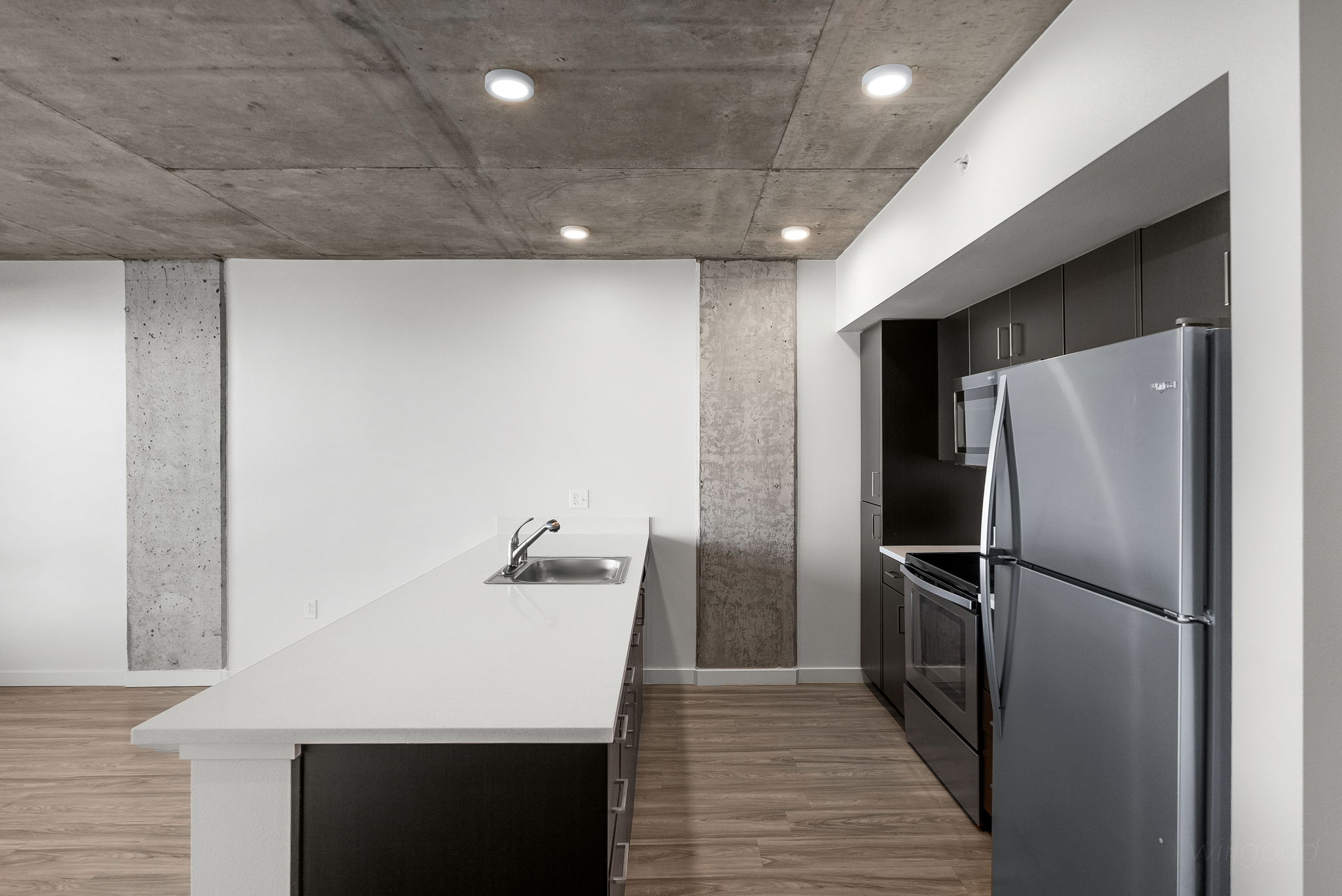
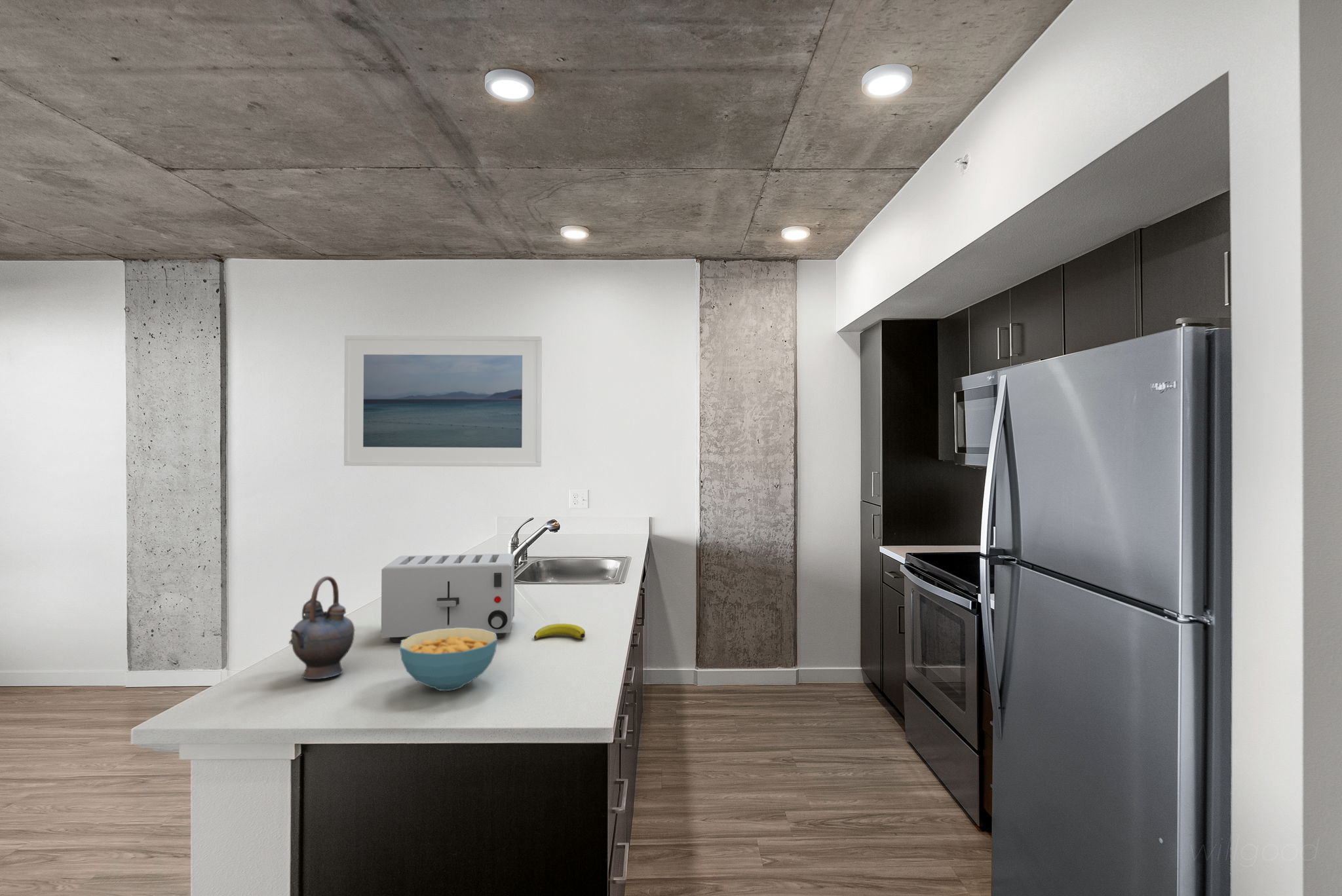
+ toaster [381,553,515,643]
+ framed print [343,335,543,468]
+ teapot [288,576,355,680]
+ banana [533,623,586,640]
+ cereal bowl [399,628,498,692]
